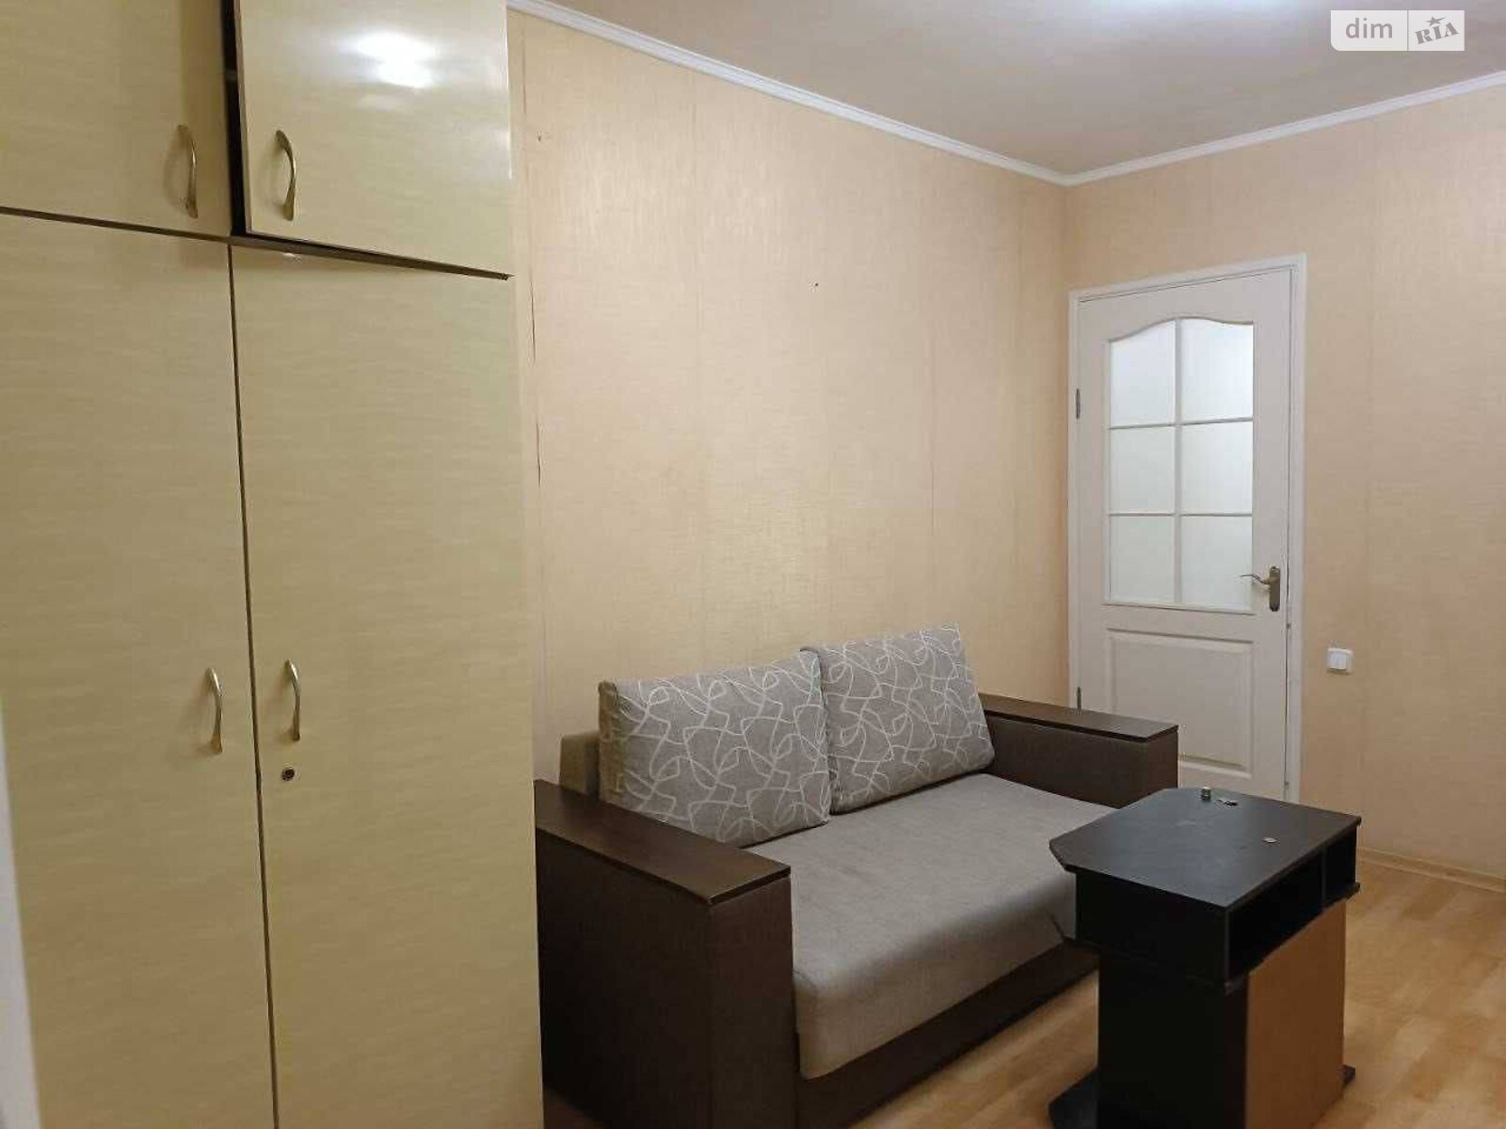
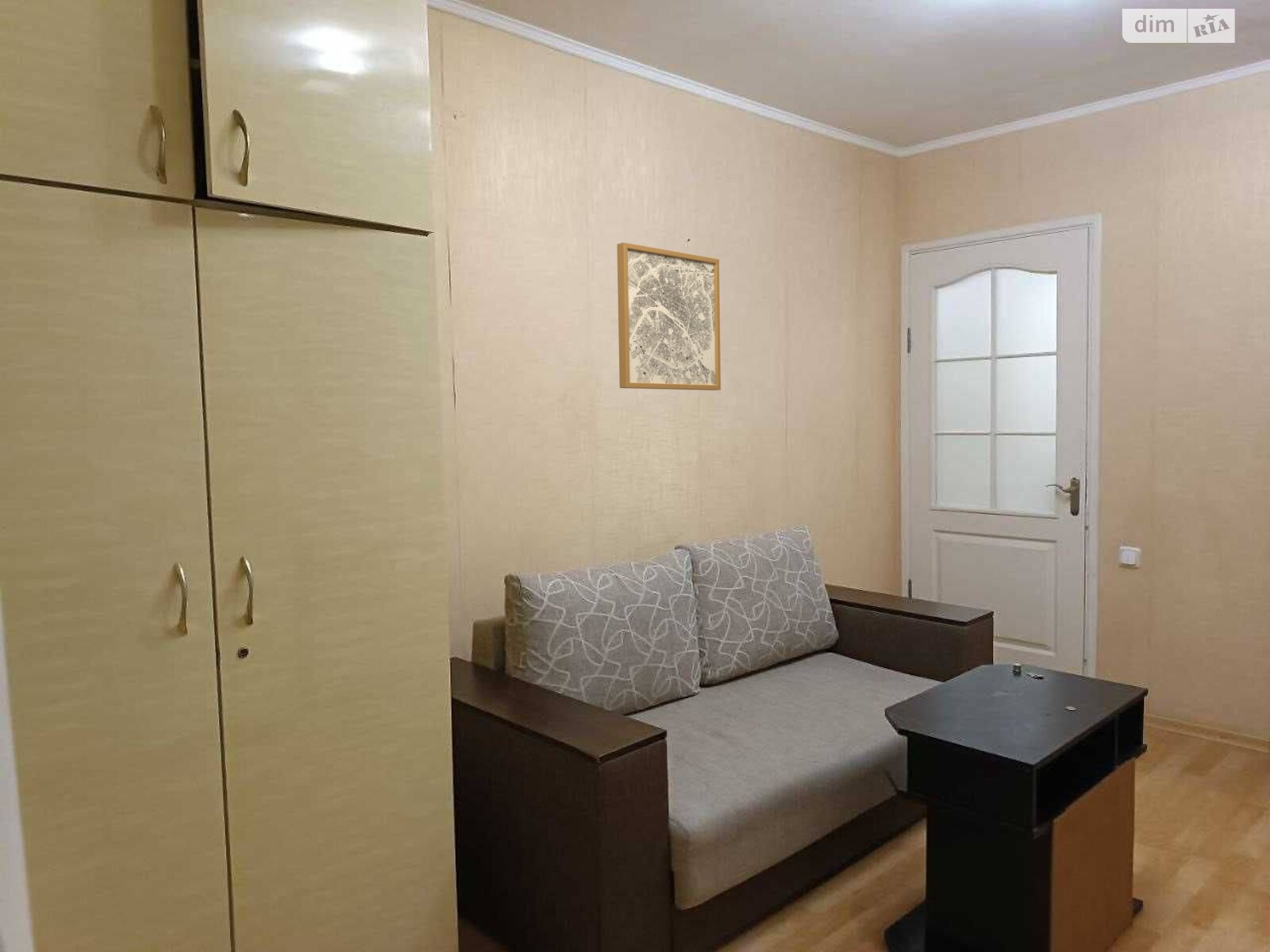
+ wall art [616,242,722,391]
